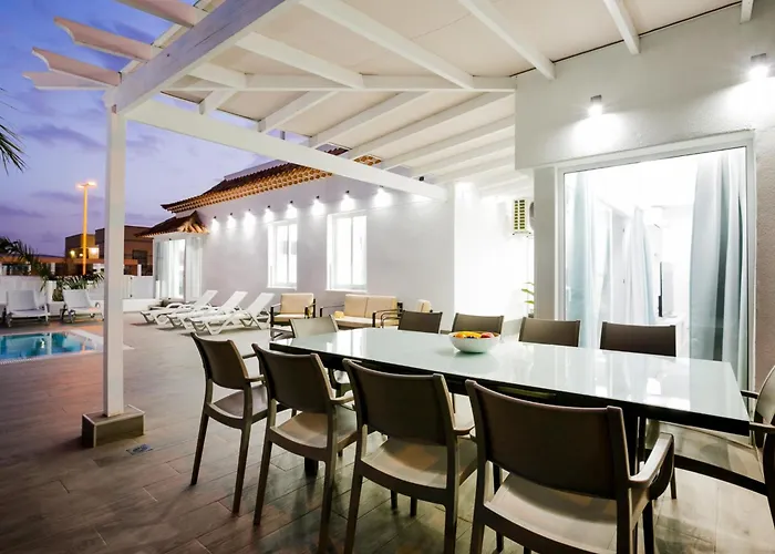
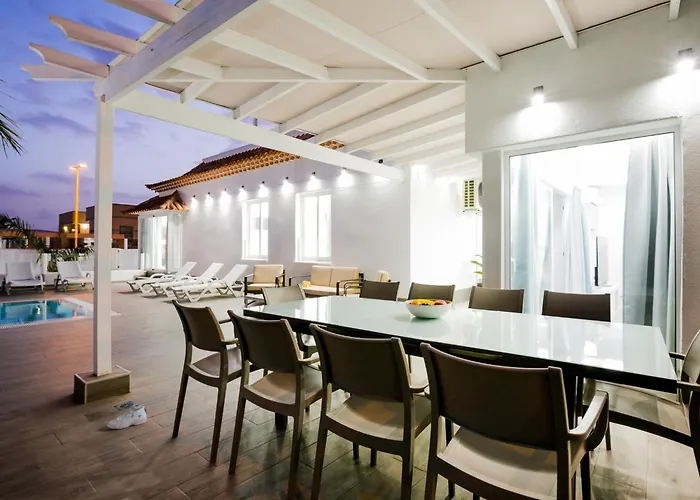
+ shoe [106,404,148,430]
